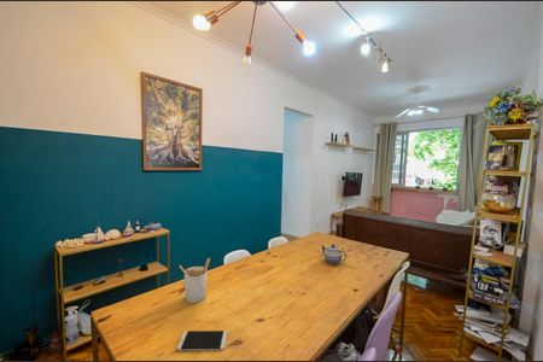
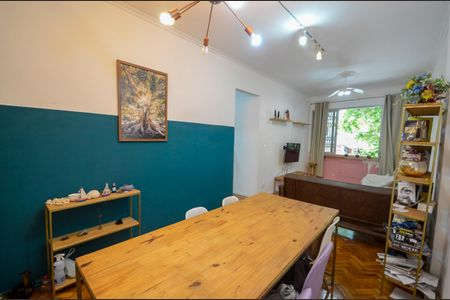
- utensil holder [179,257,211,304]
- smartphone [176,329,228,351]
- teapot [320,243,348,264]
